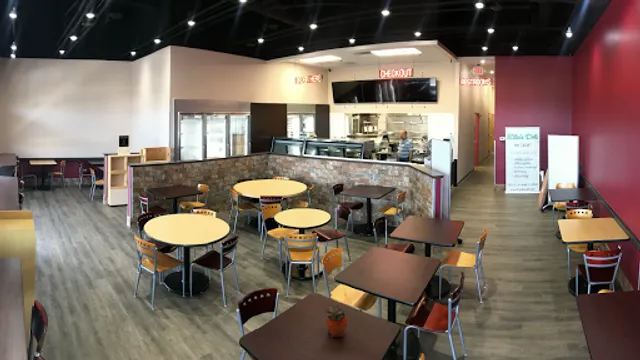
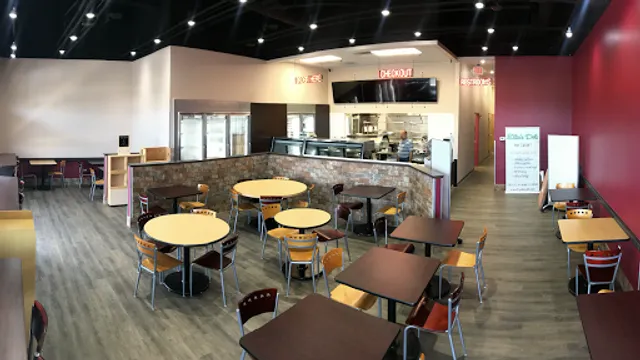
- succulent planter [323,304,349,338]
